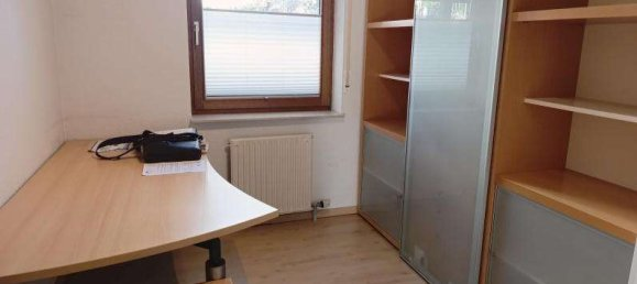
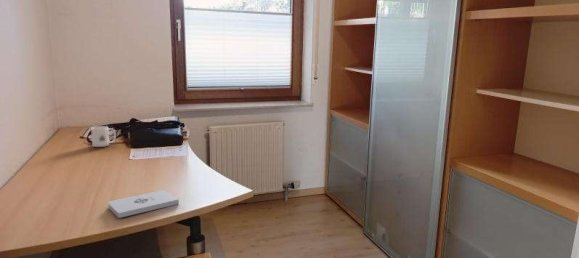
+ notepad [107,189,180,219]
+ mug [90,125,117,148]
